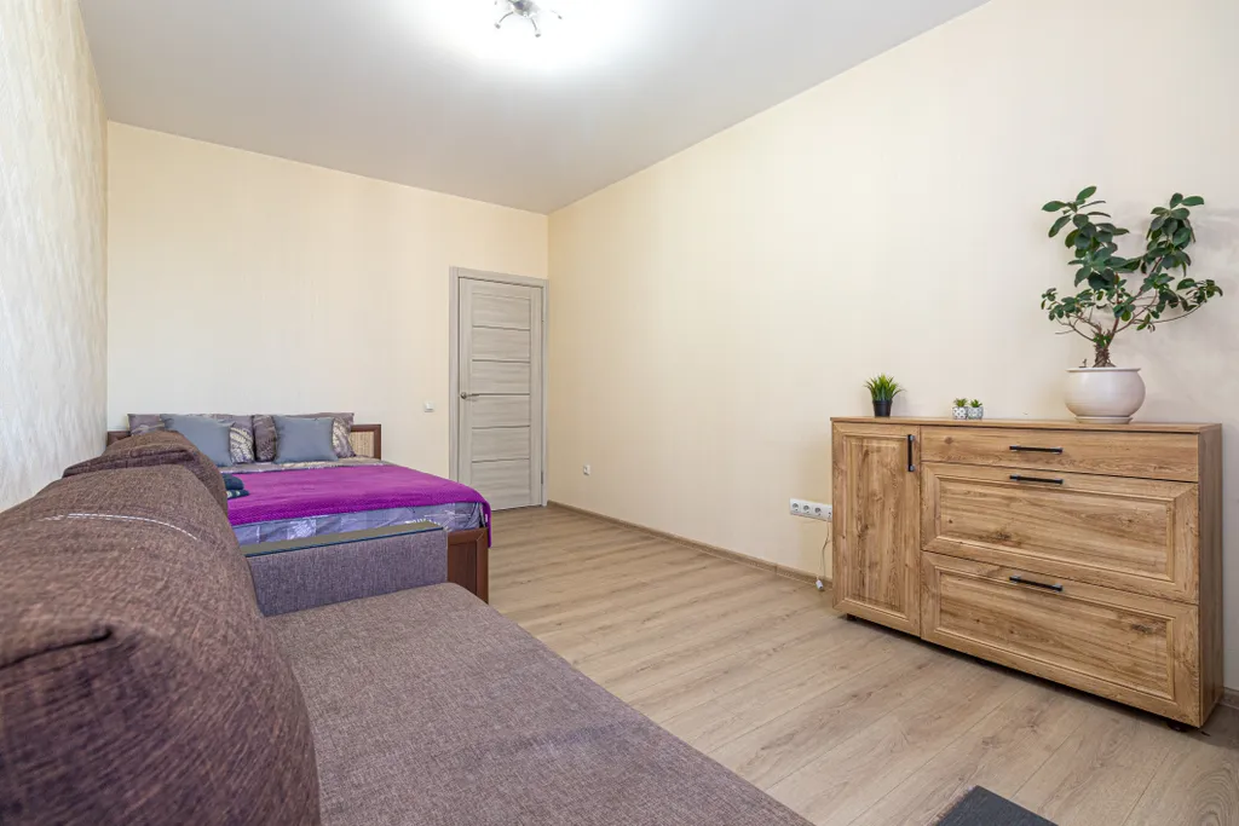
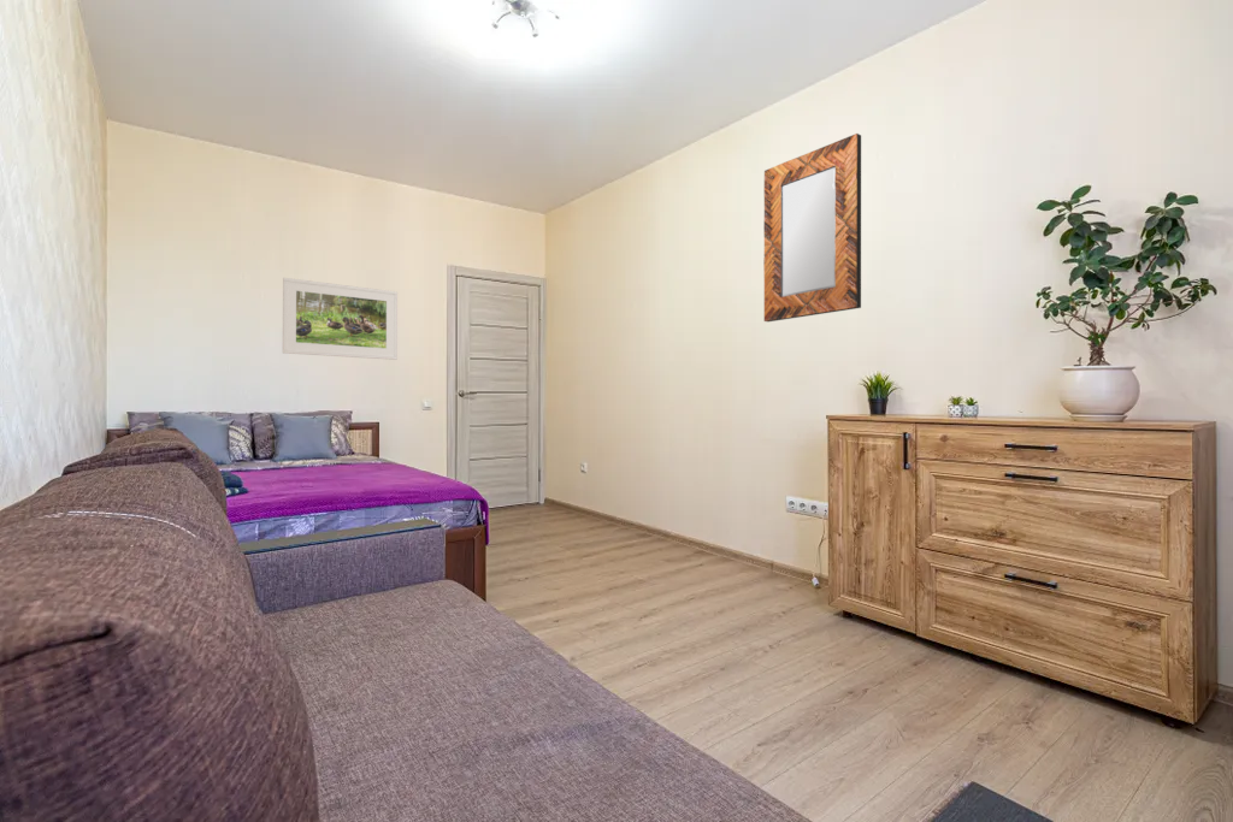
+ home mirror [762,132,862,323]
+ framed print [282,277,399,361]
